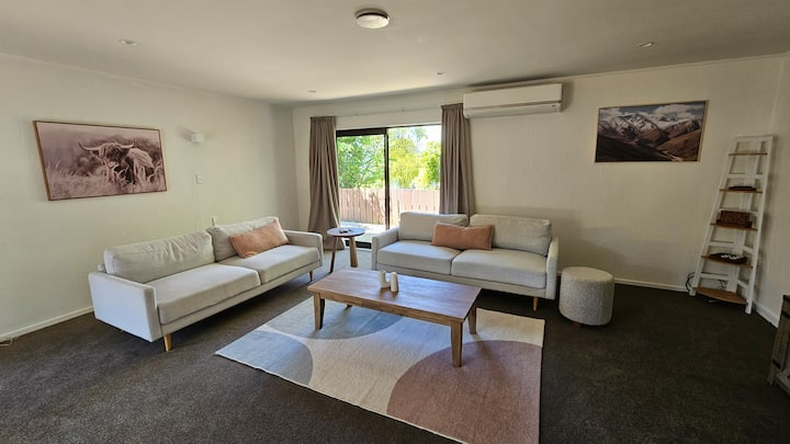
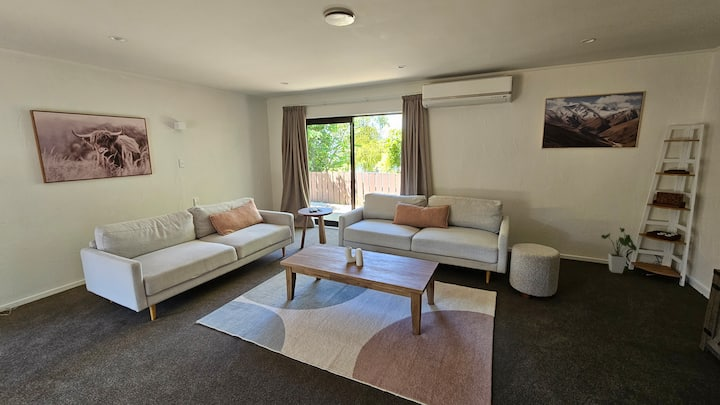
+ house plant [600,227,638,274]
